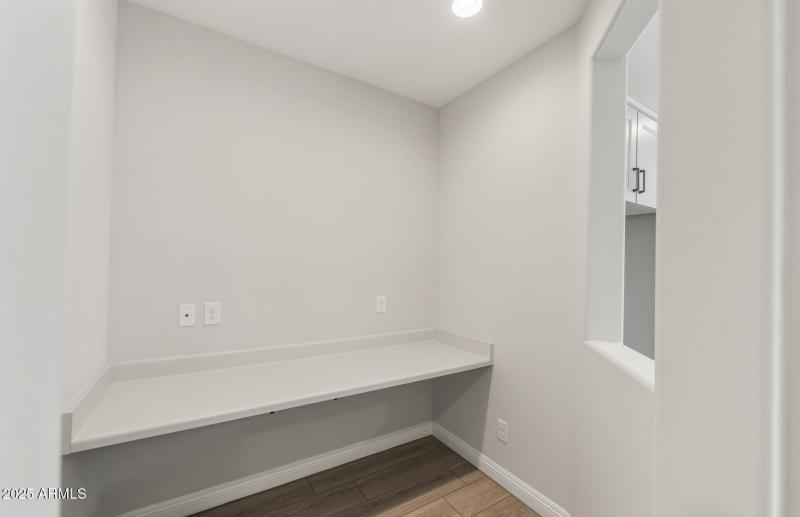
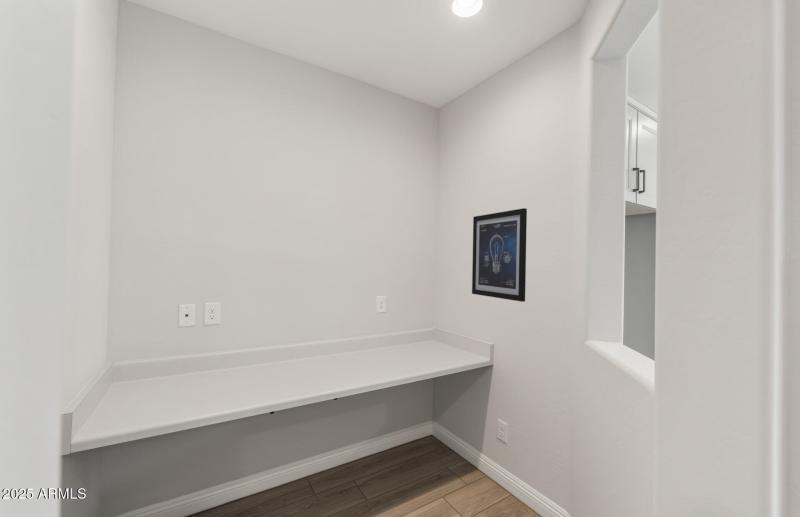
+ wall art [471,207,528,303]
